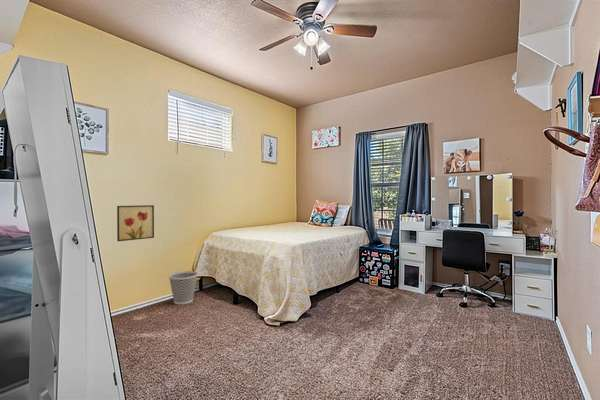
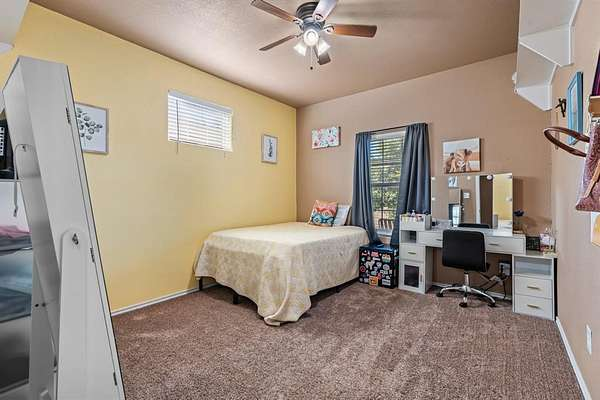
- wastebasket [168,270,199,305]
- wall art [116,204,155,242]
